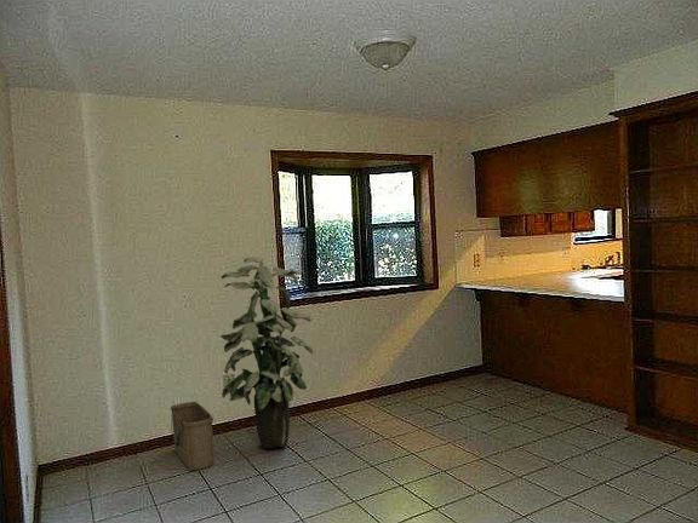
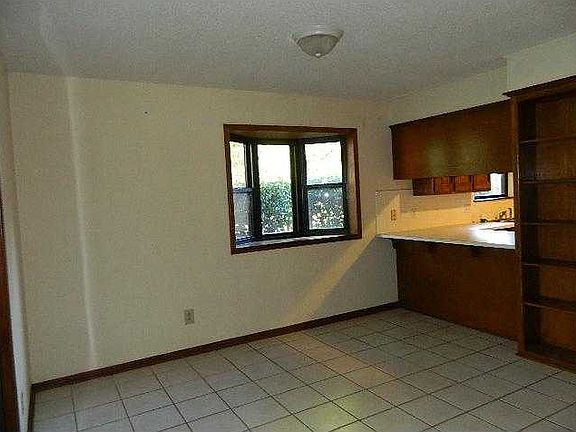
- basket [170,401,216,471]
- indoor plant [219,255,314,449]
